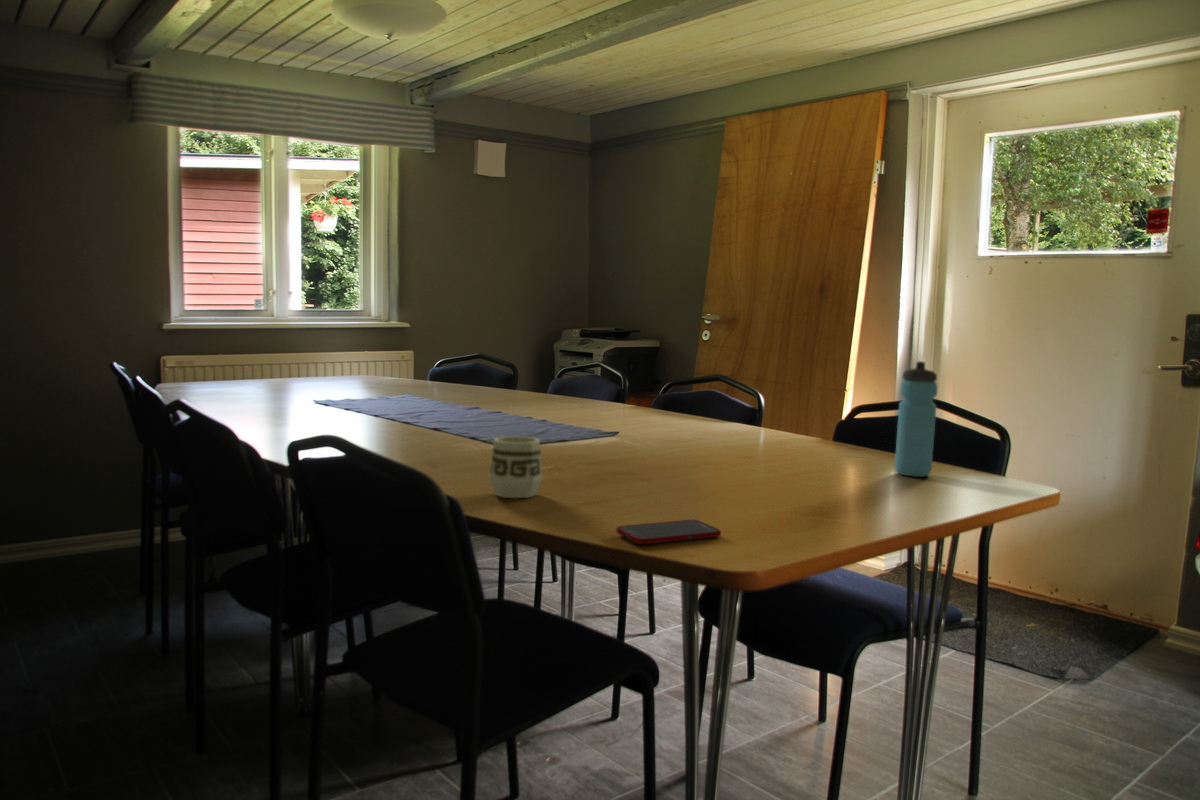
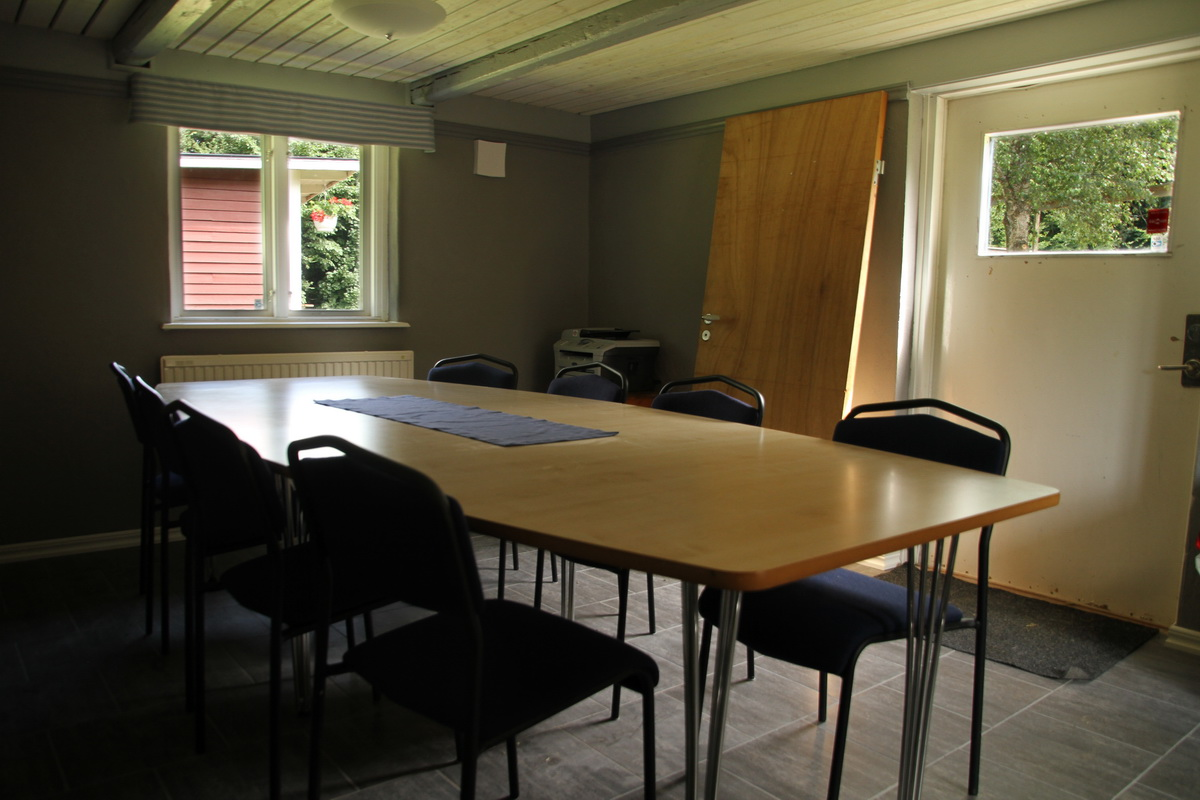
- water bottle [894,360,939,478]
- cup [489,435,544,499]
- cell phone [615,519,722,545]
